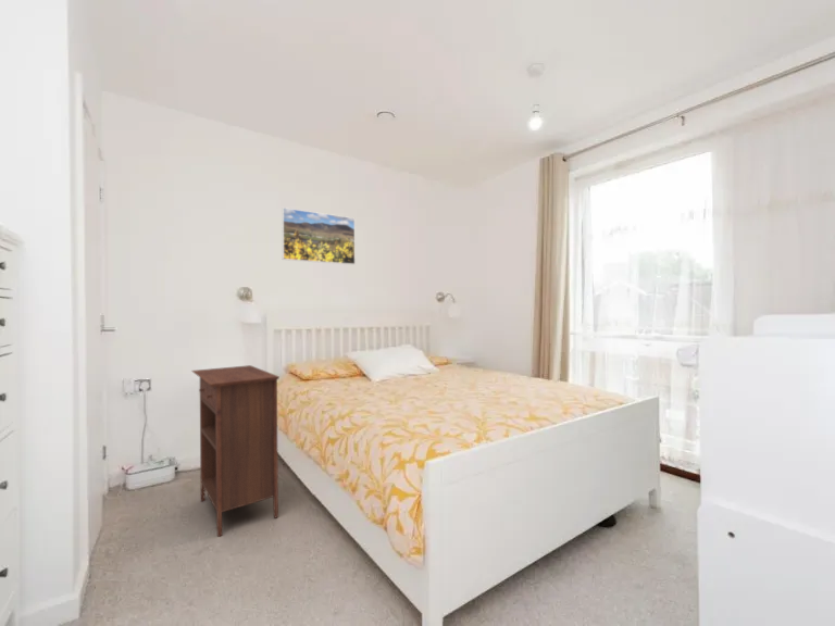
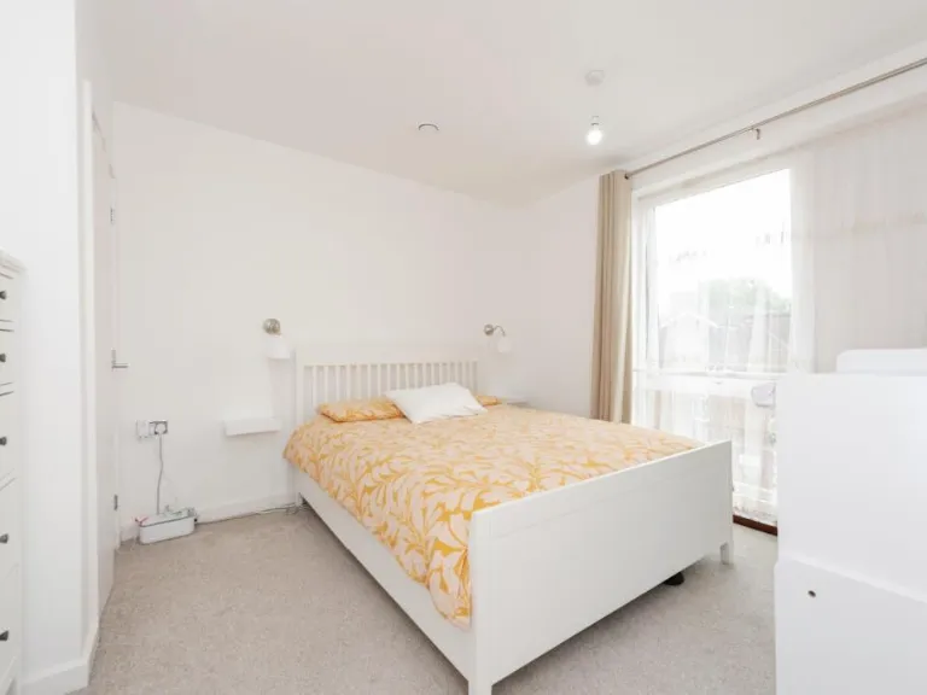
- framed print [281,206,357,265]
- nightstand [190,364,281,538]
